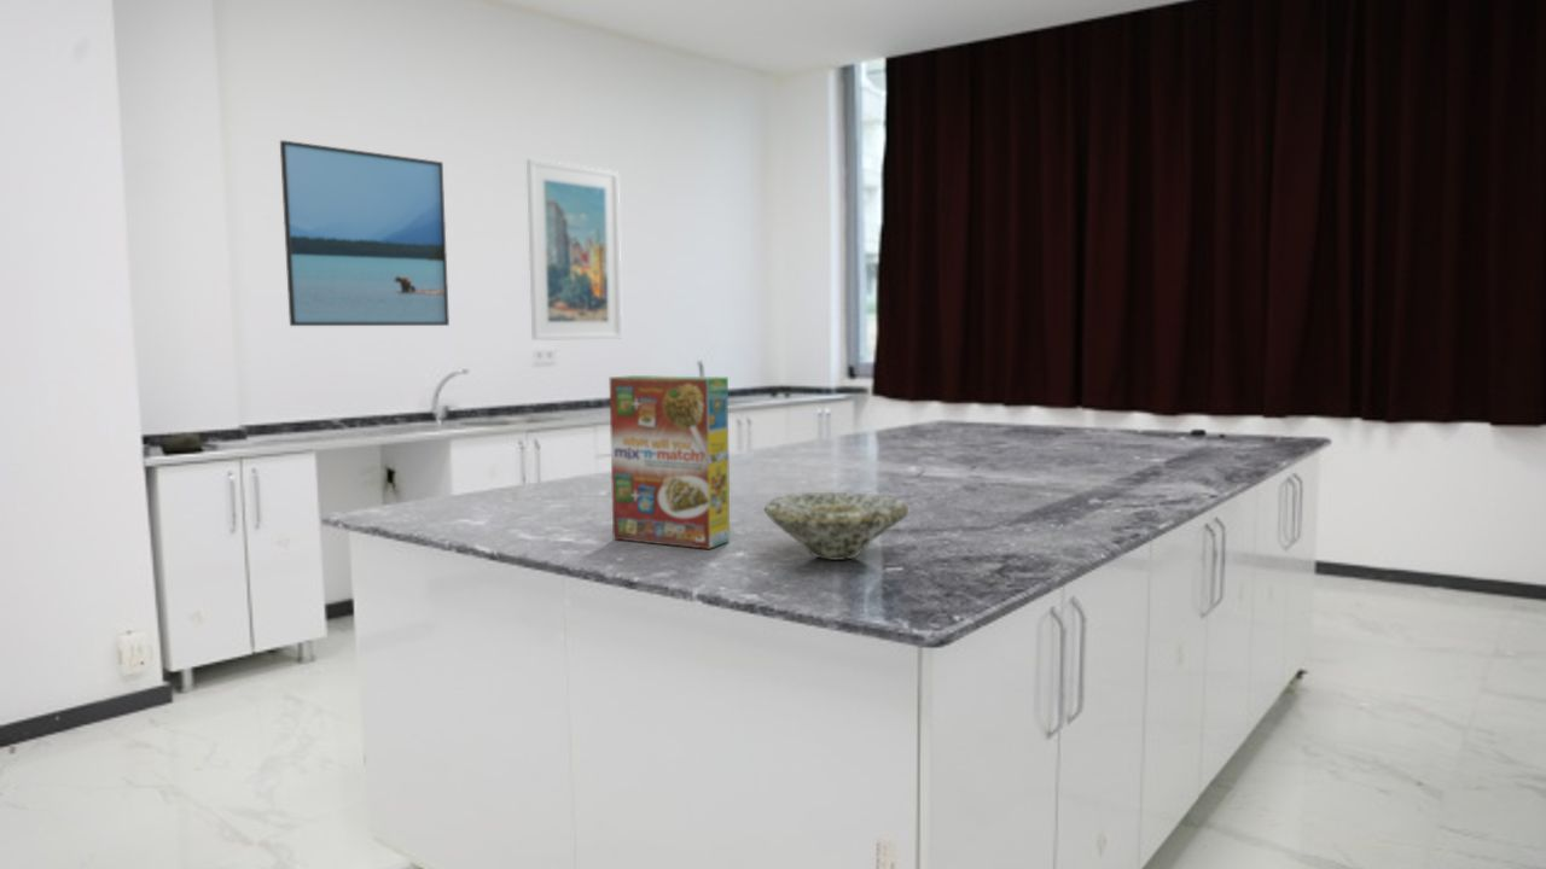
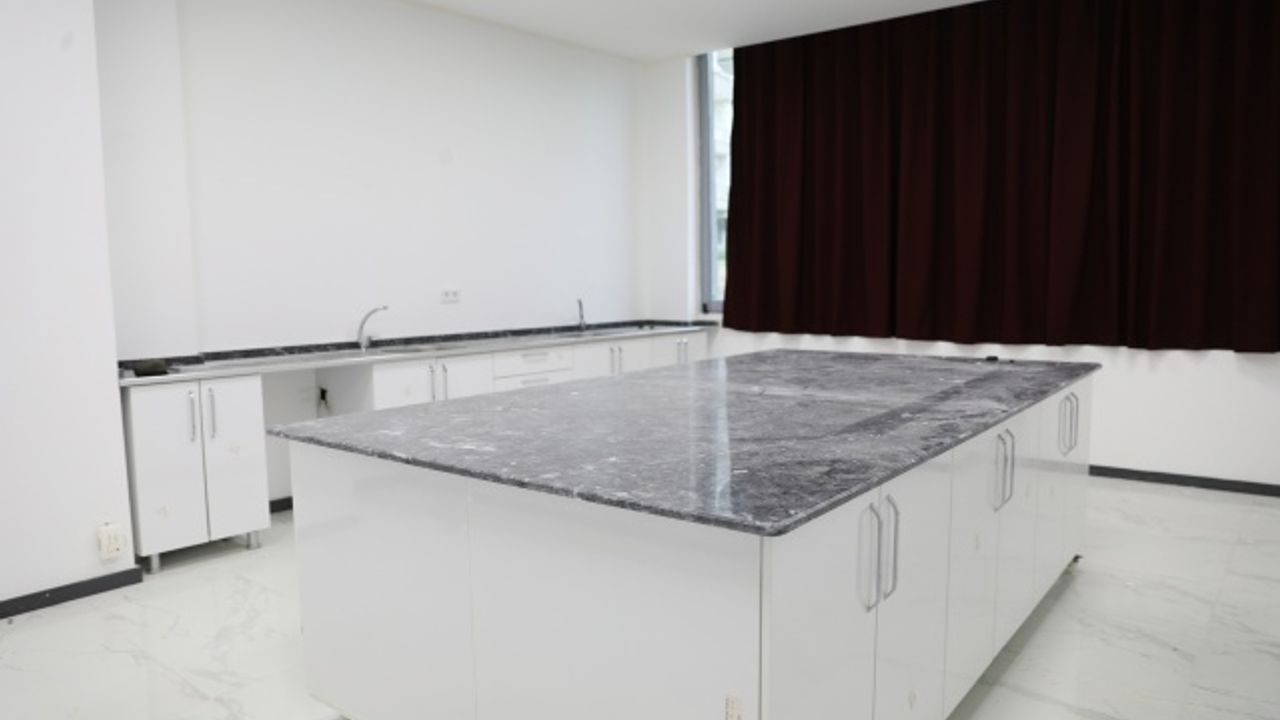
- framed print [525,158,623,342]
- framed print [279,139,451,327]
- cereal box [609,374,731,550]
- bowl [763,491,909,561]
